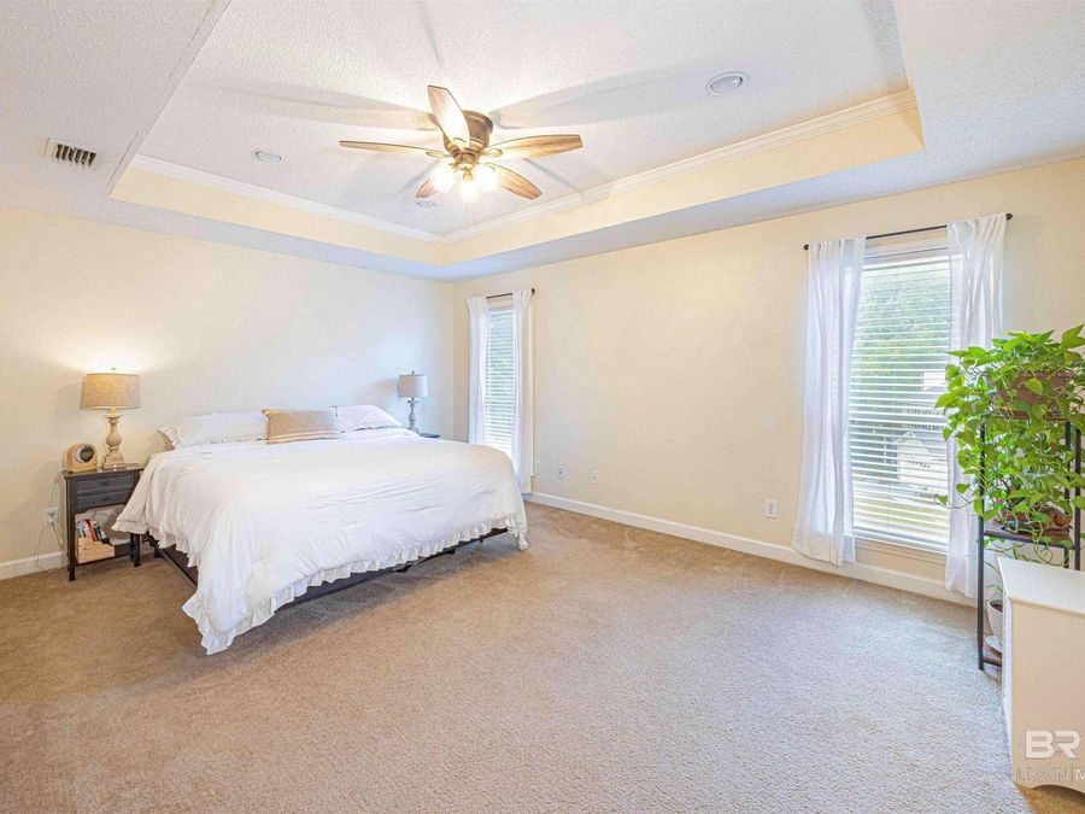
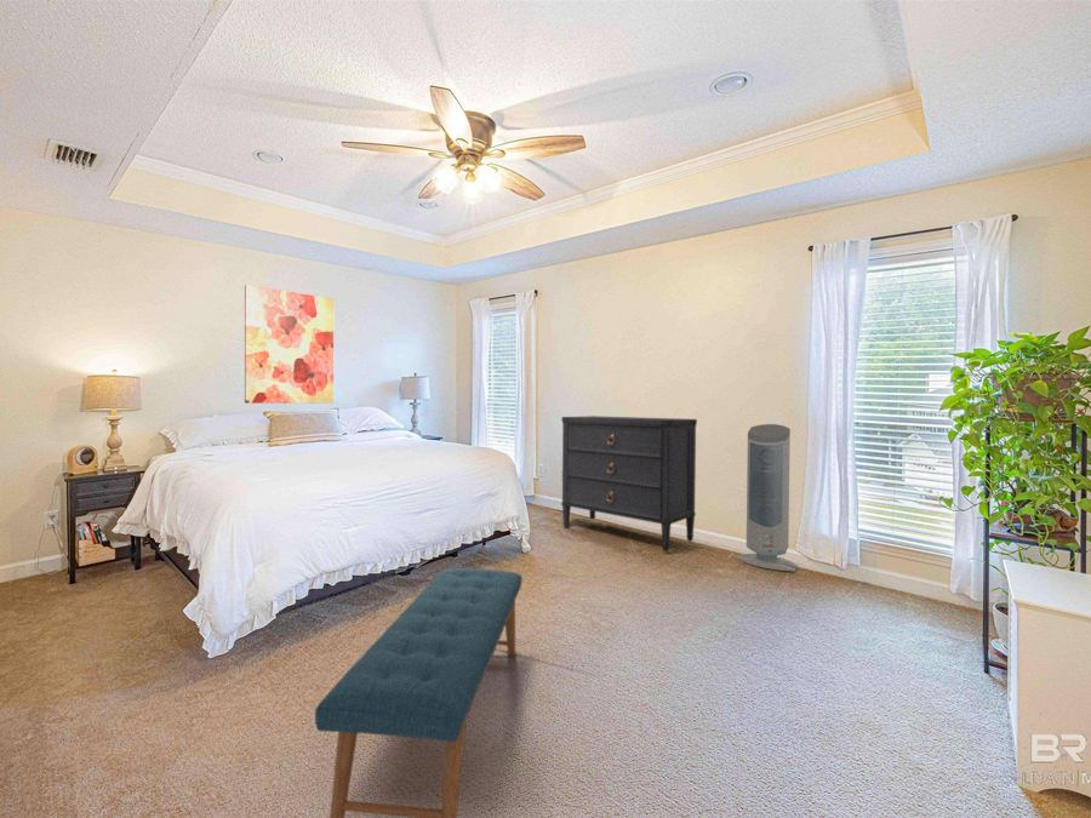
+ bench [314,567,522,818]
+ wall art [244,284,335,405]
+ air purifier [735,423,800,573]
+ dresser [560,414,698,553]
